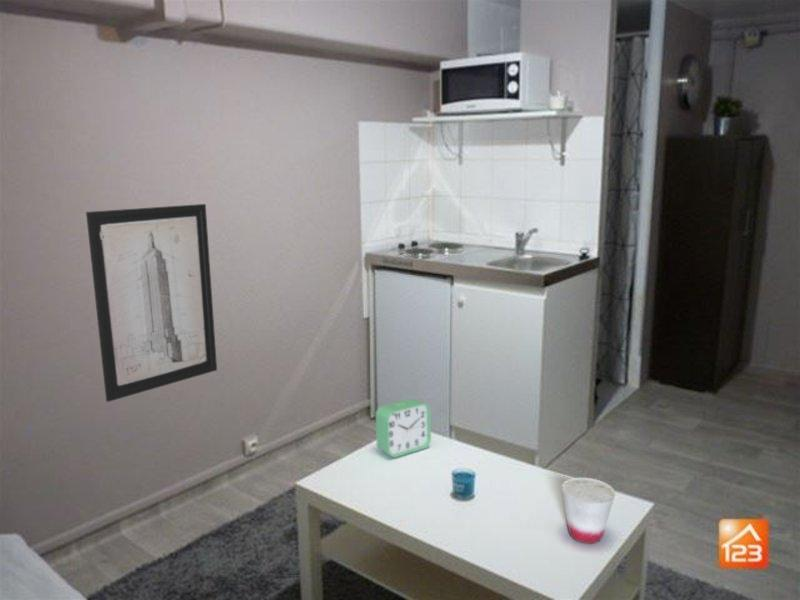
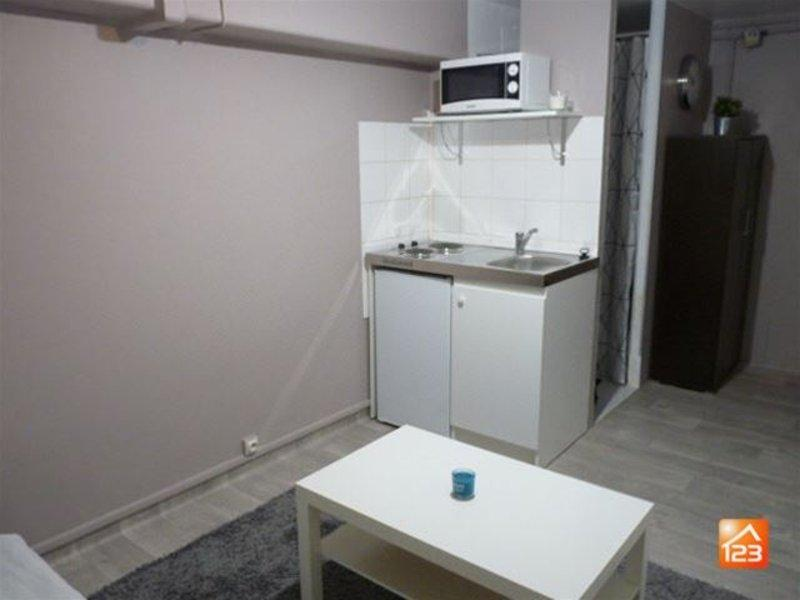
- cup [560,477,616,545]
- alarm clock [375,397,432,458]
- wall art [85,203,218,403]
